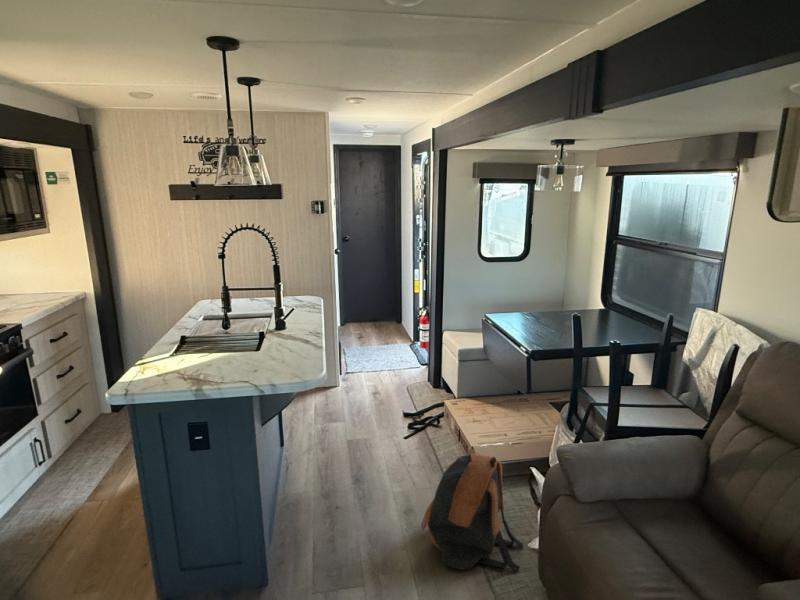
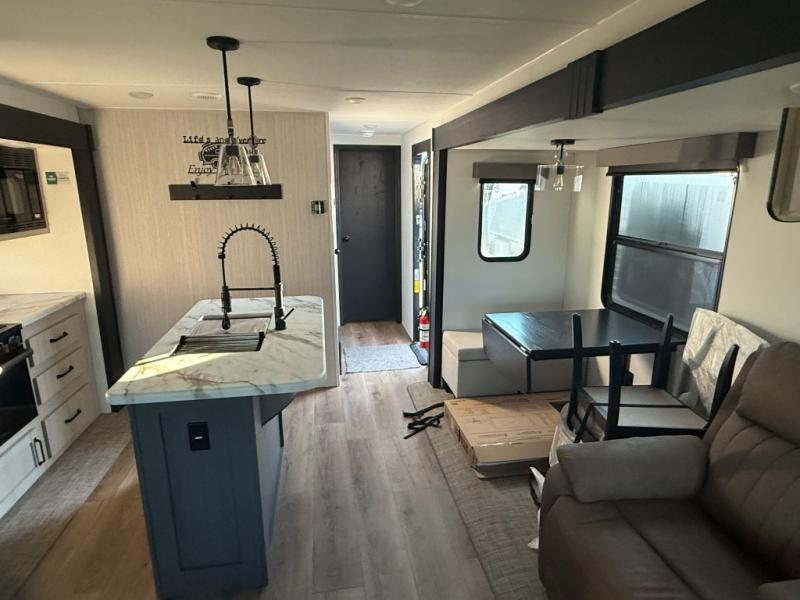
- backpack [420,452,525,572]
